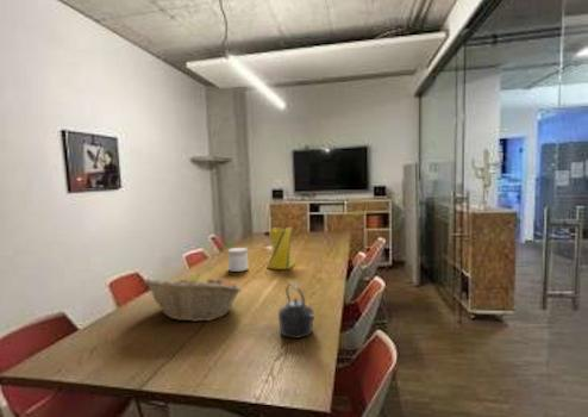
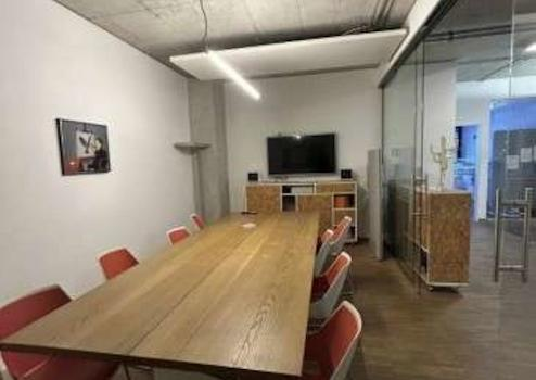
- vase [265,226,298,270]
- fruit basket [142,275,243,323]
- kettle [277,282,315,340]
- jar [227,247,250,273]
